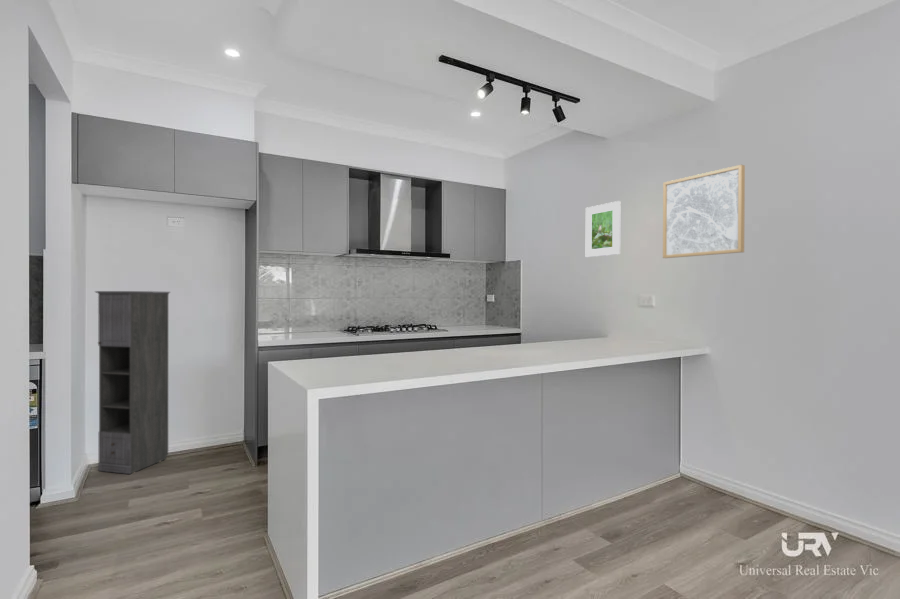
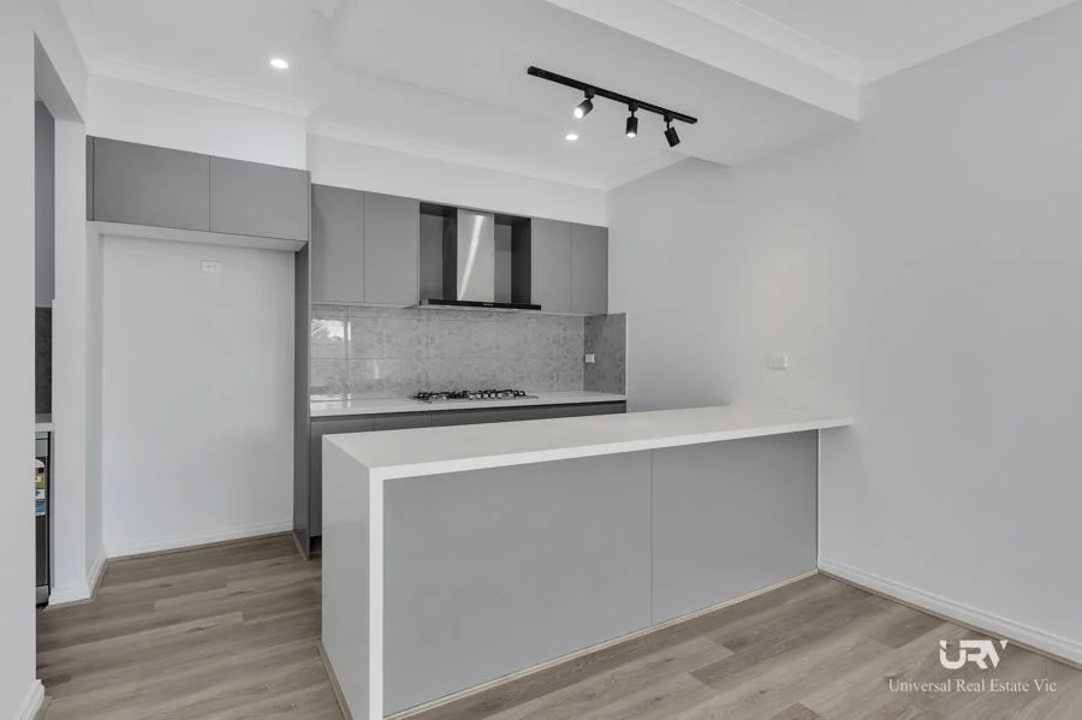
- storage cabinet [94,290,171,475]
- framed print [585,200,621,258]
- wall art [662,164,746,259]
